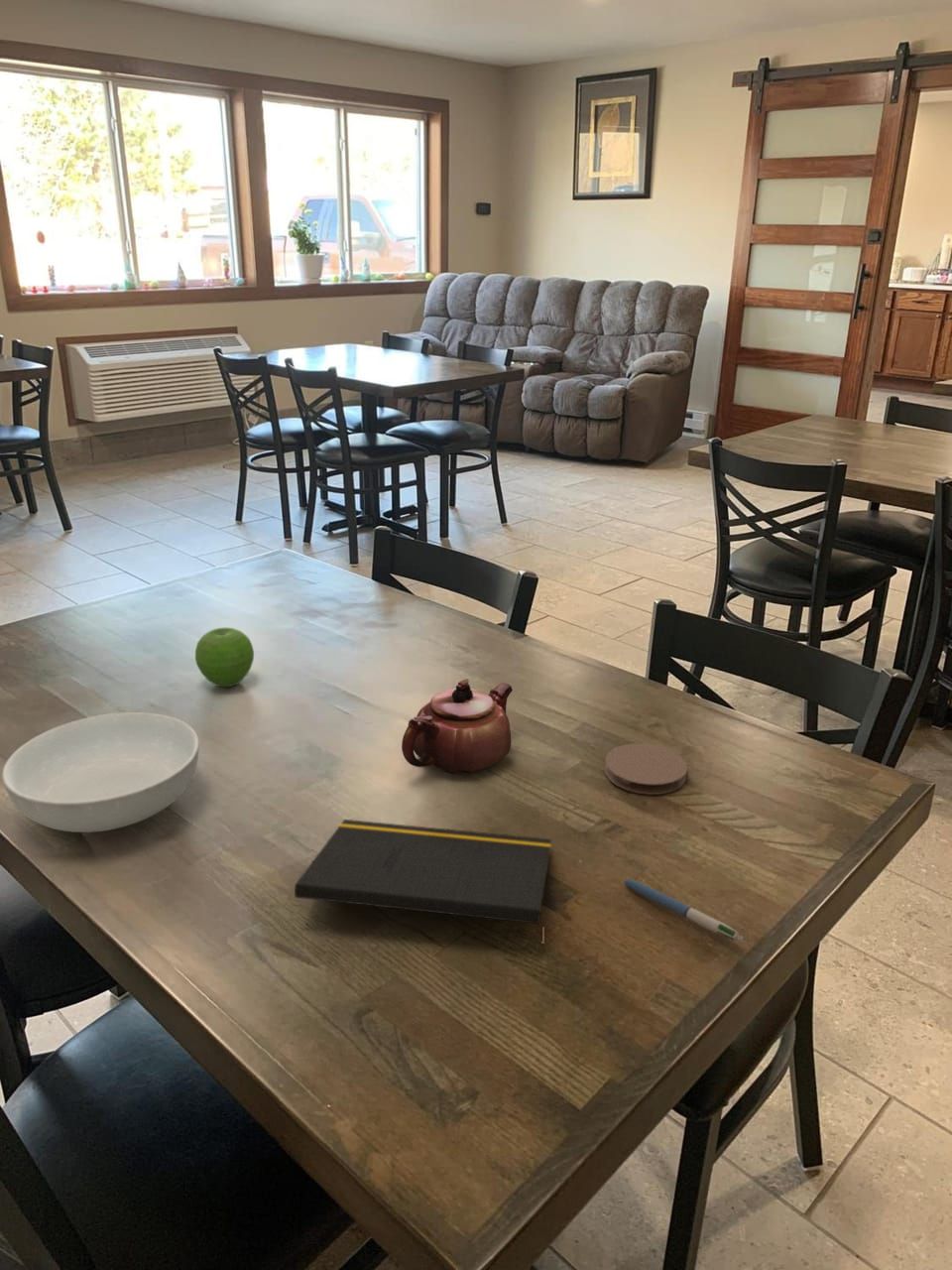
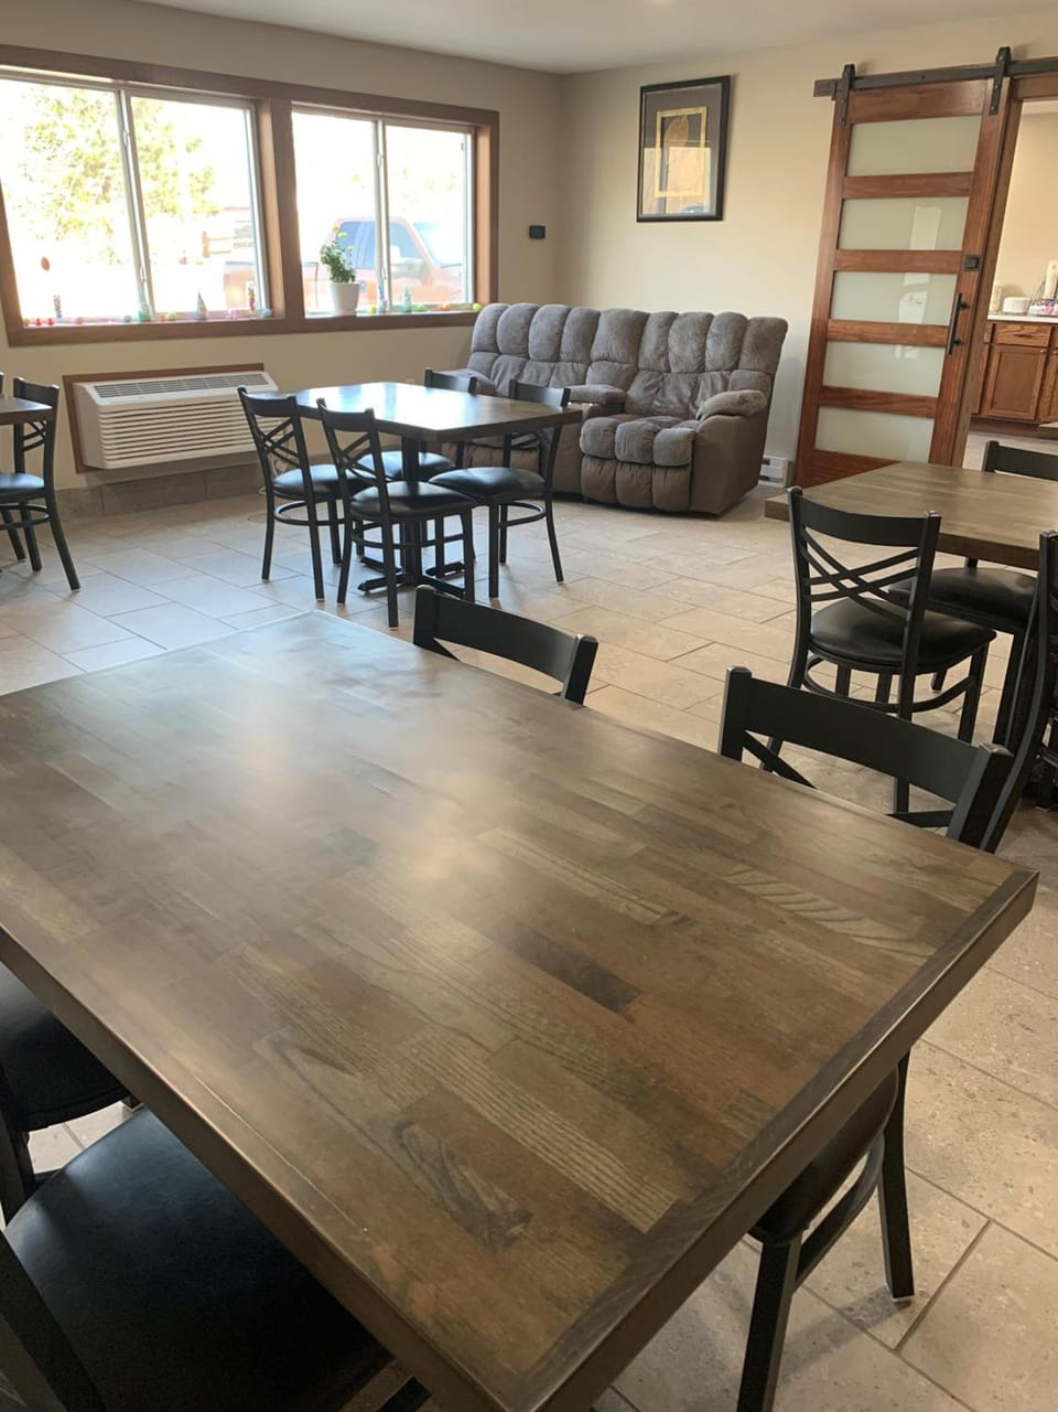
- serving bowl [1,711,200,833]
- coaster [604,742,688,796]
- notepad [294,819,552,953]
- pen [622,878,744,942]
- fruit [194,627,255,688]
- teapot [401,678,514,775]
